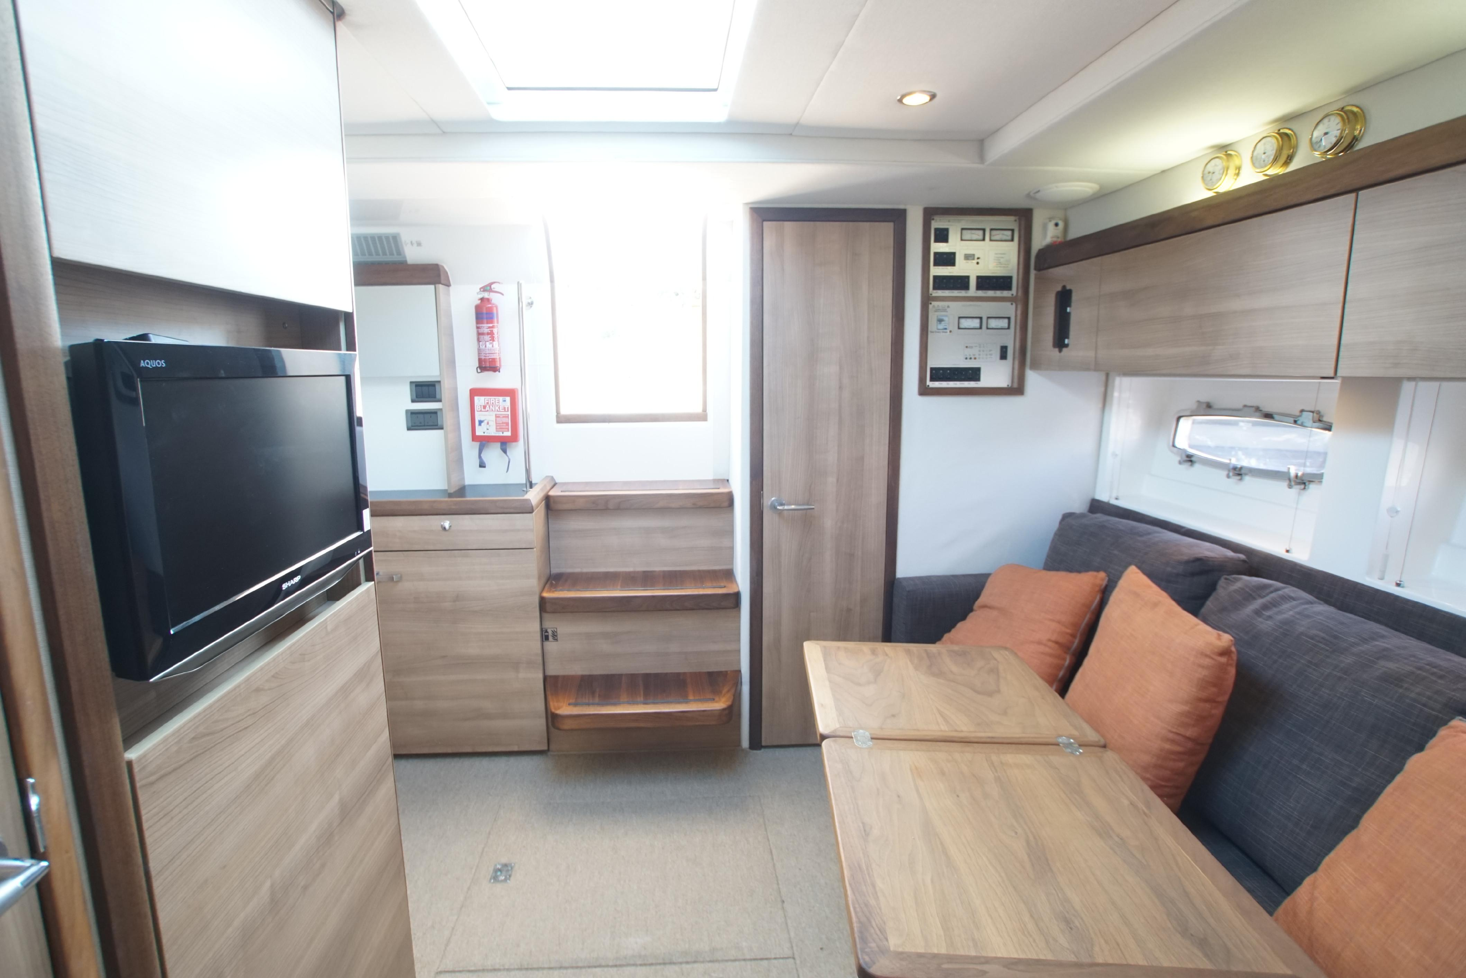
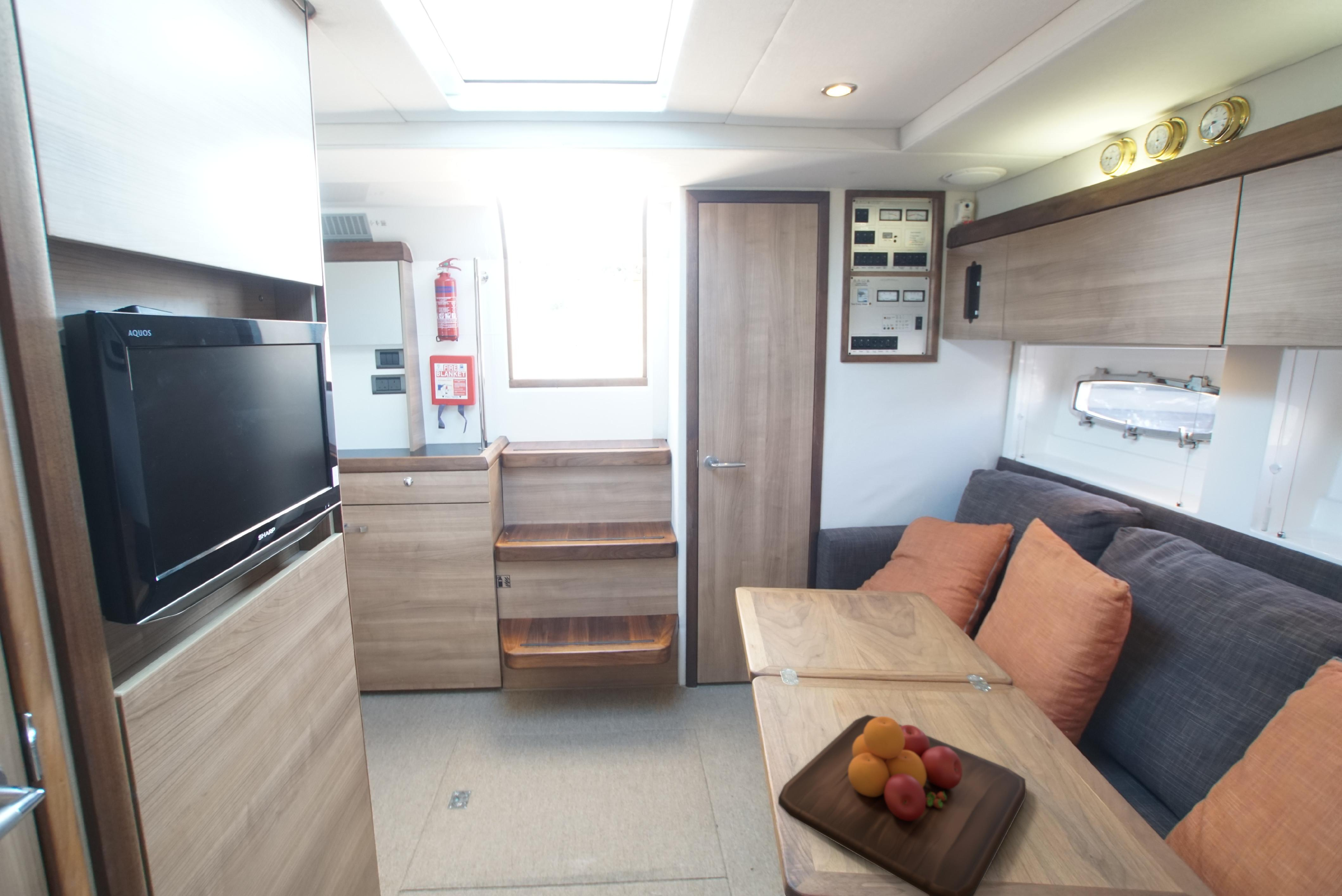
+ chopping board [778,715,1027,896]
